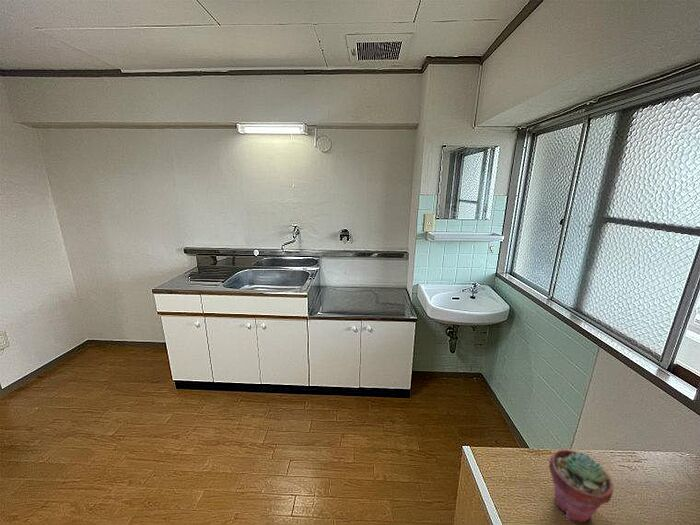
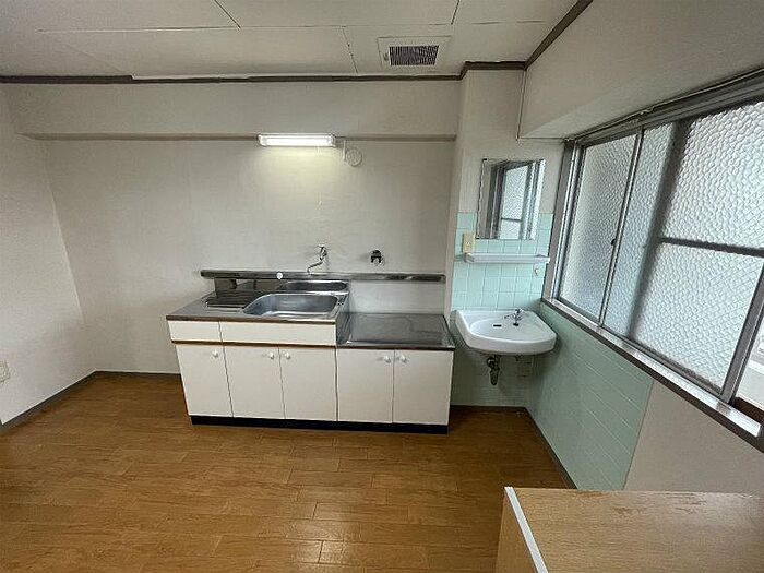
- potted succulent [548,448,614,524]
